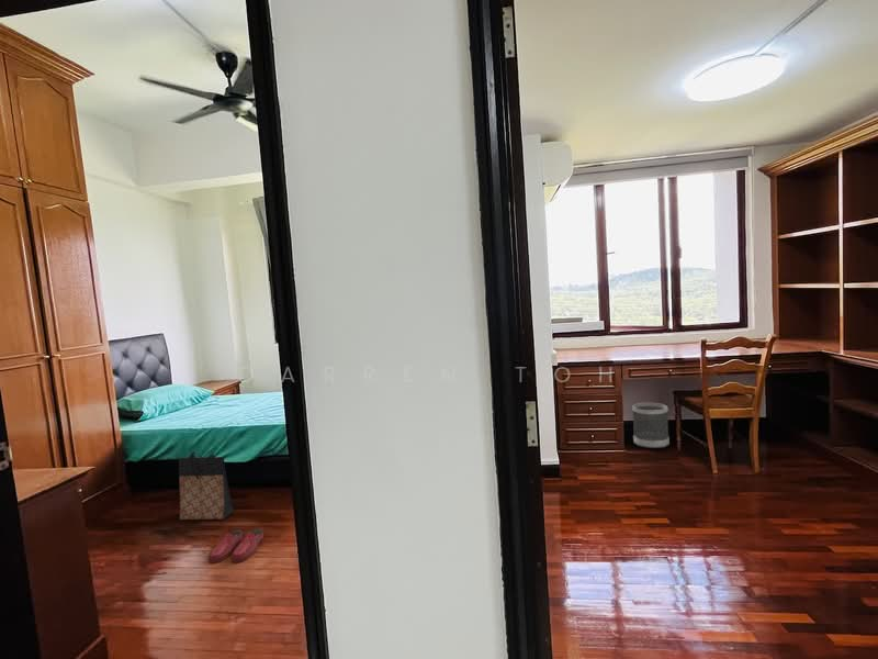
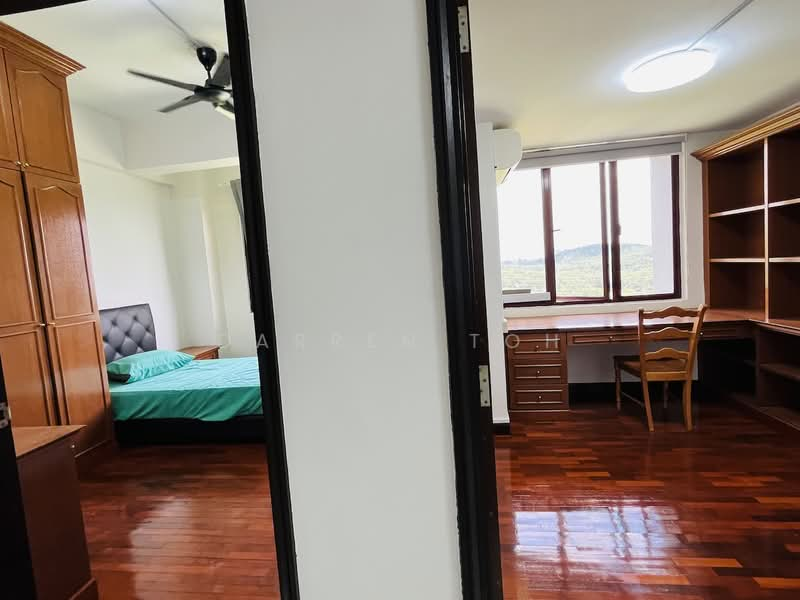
- bag [178,450,235,521]
- wastebasket [631,402,671,449]
- slippers [207,528,264,565]
